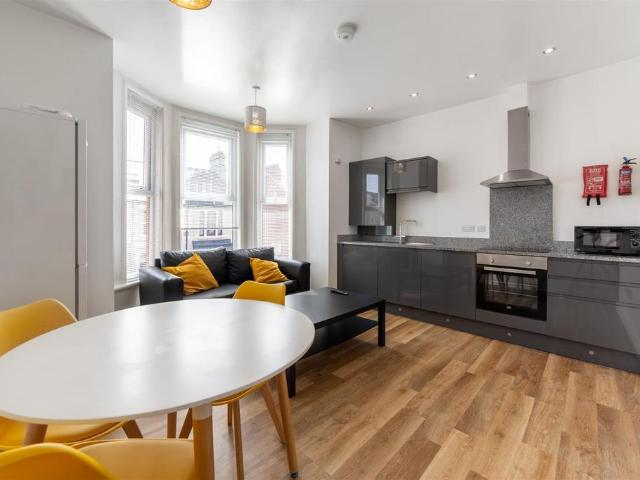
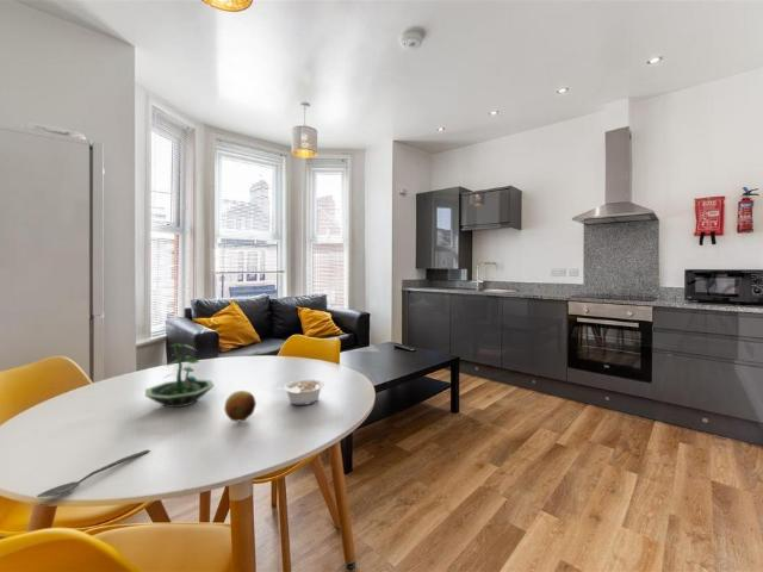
+ fruit [223,390,258,422]
+ legume [275,378,325,406]
+ terrarium [144,342,216,409]
+ spoon [36,449,151,498]
